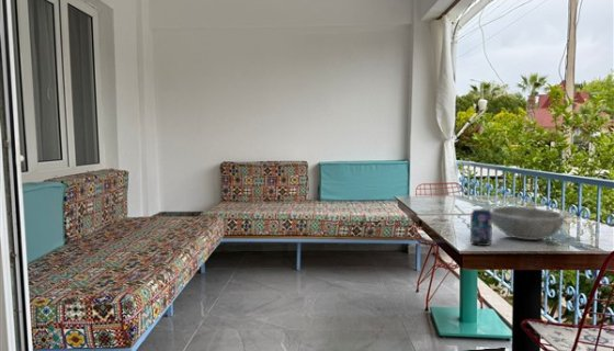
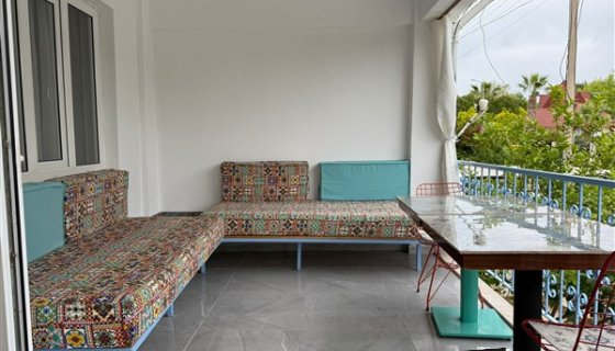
- beverage can [469,208,493,247]
- bowl [489,205,566,241]
